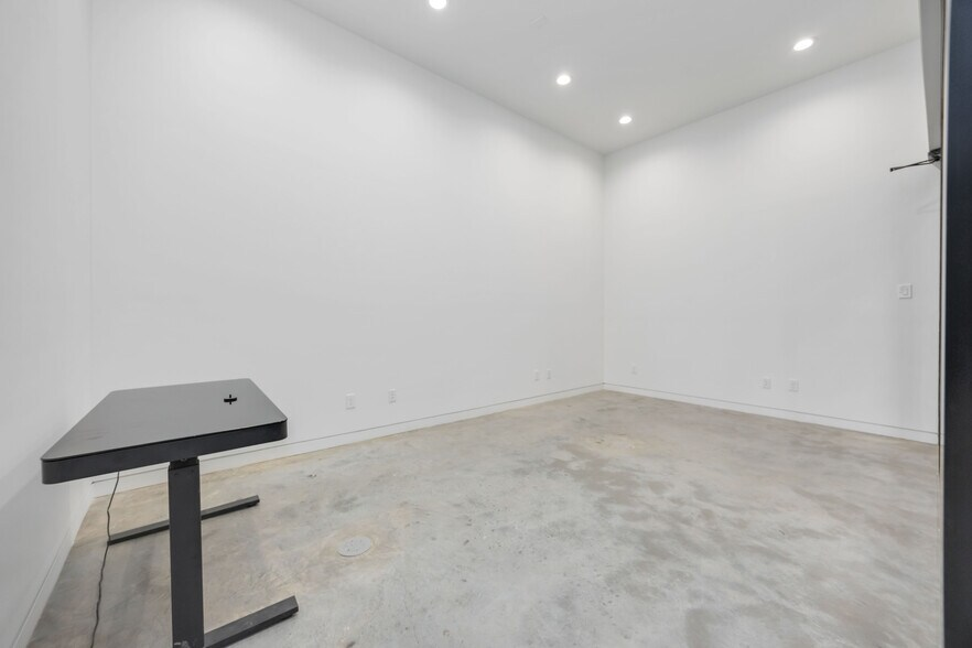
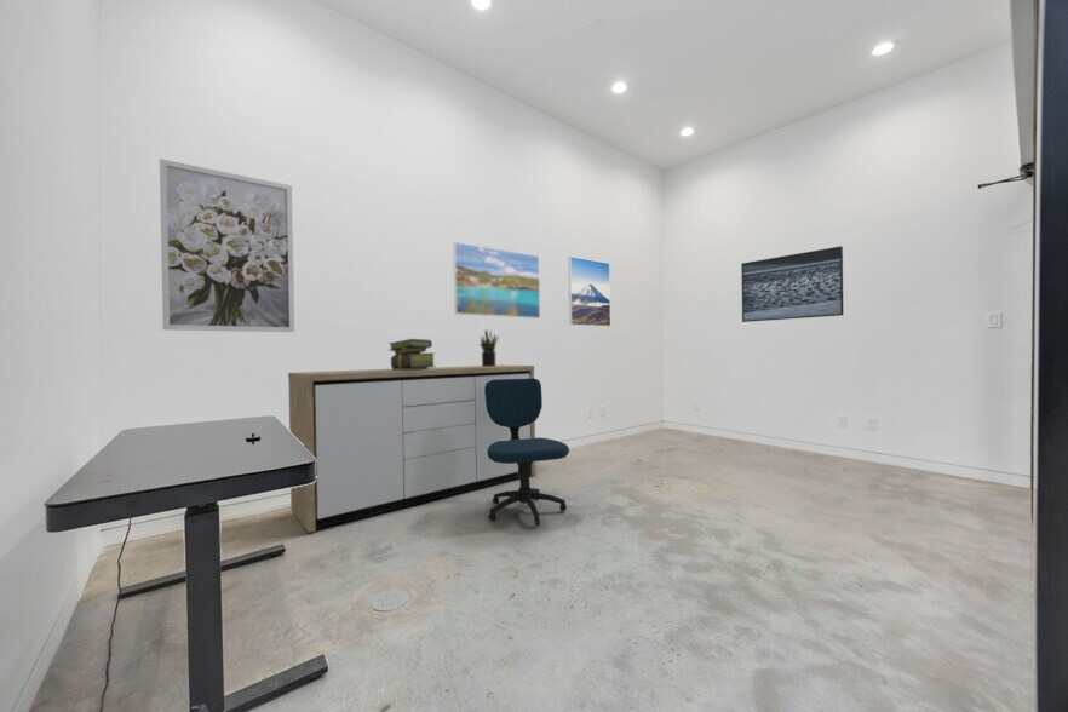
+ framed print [740,245,844,323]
+ potted plant [478,328,500,367]
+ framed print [567,255,611,327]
+ office chair [484,377,570,527]
+ wall art [159,157,295,333]
+ sideboard [287,364,536,534]
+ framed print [452,241,541,320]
+ stack of books [387,338,437,369]
